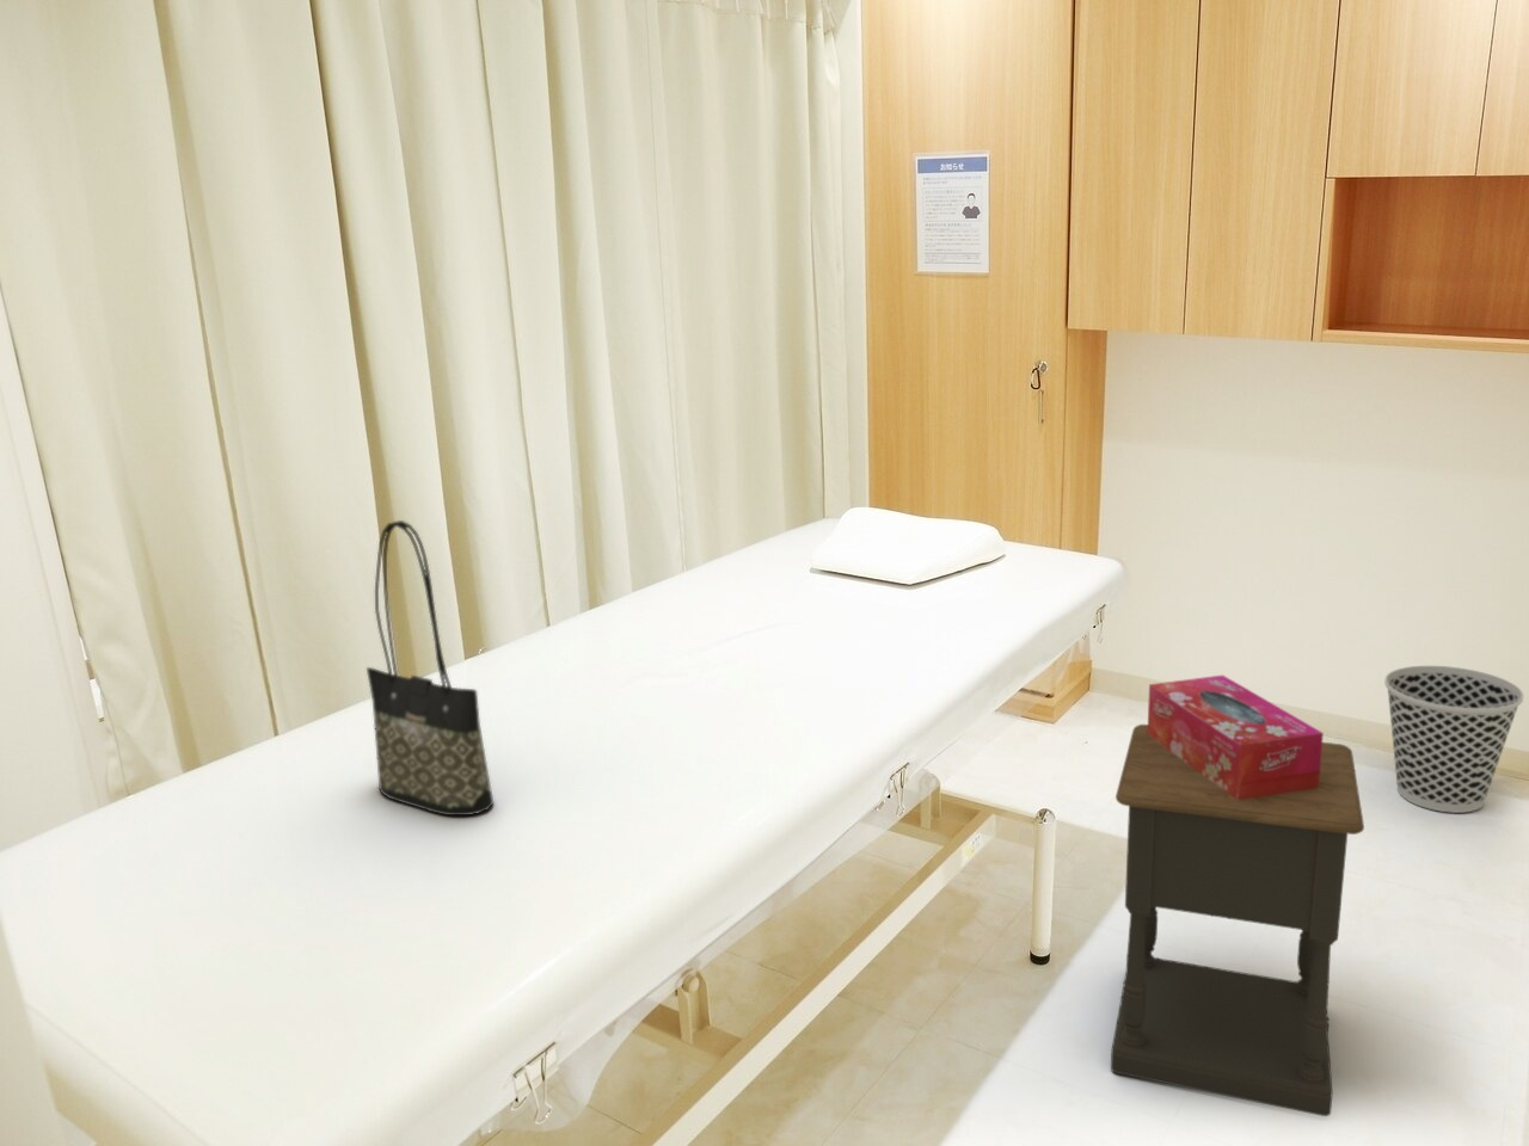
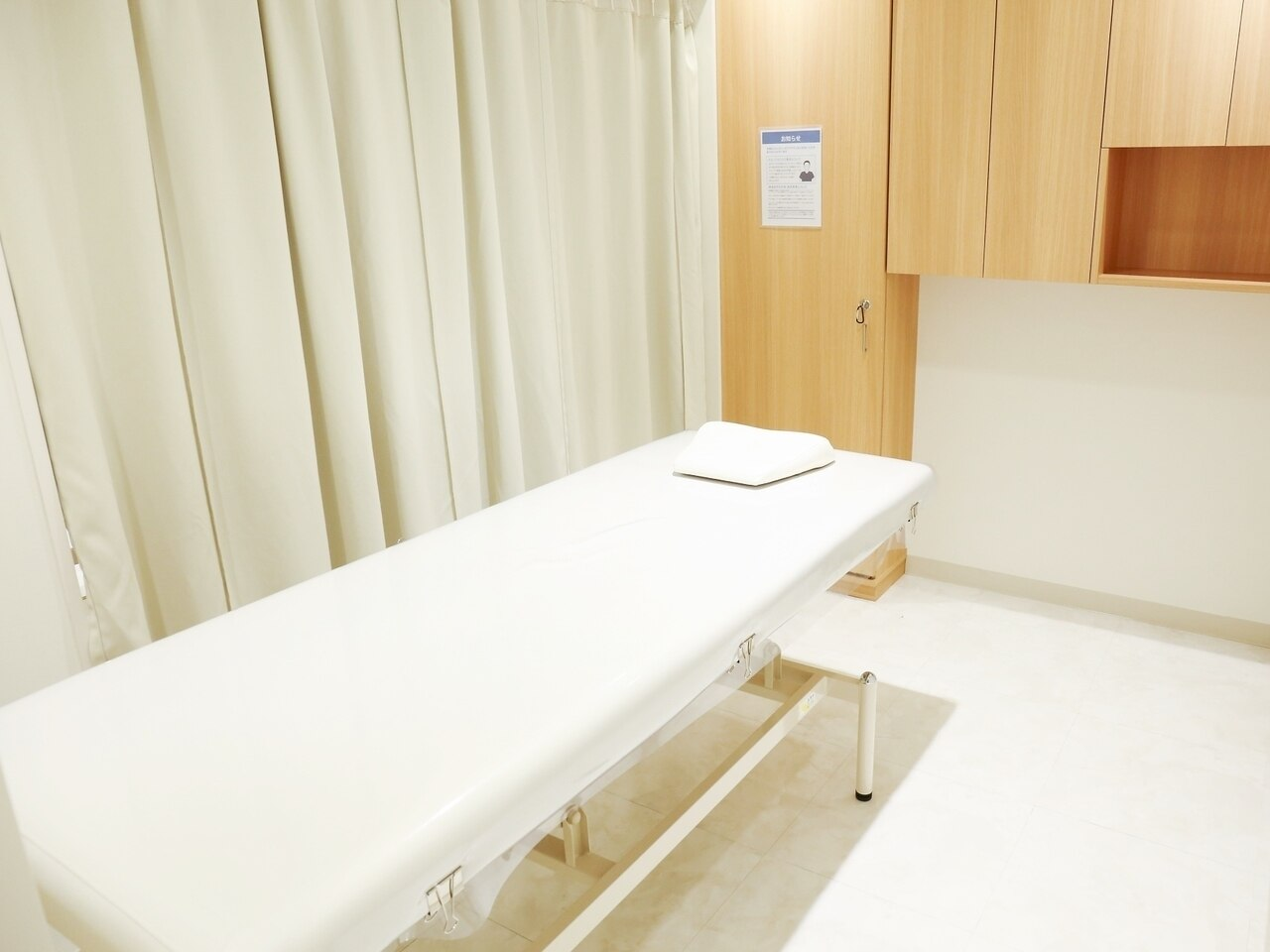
- tote bag [366,519,495,816]
- nightstand [1110,723,1365,1117]
- wastebasket [1383,664,1524,814]
- tissue box [1147,673,1324,799]
